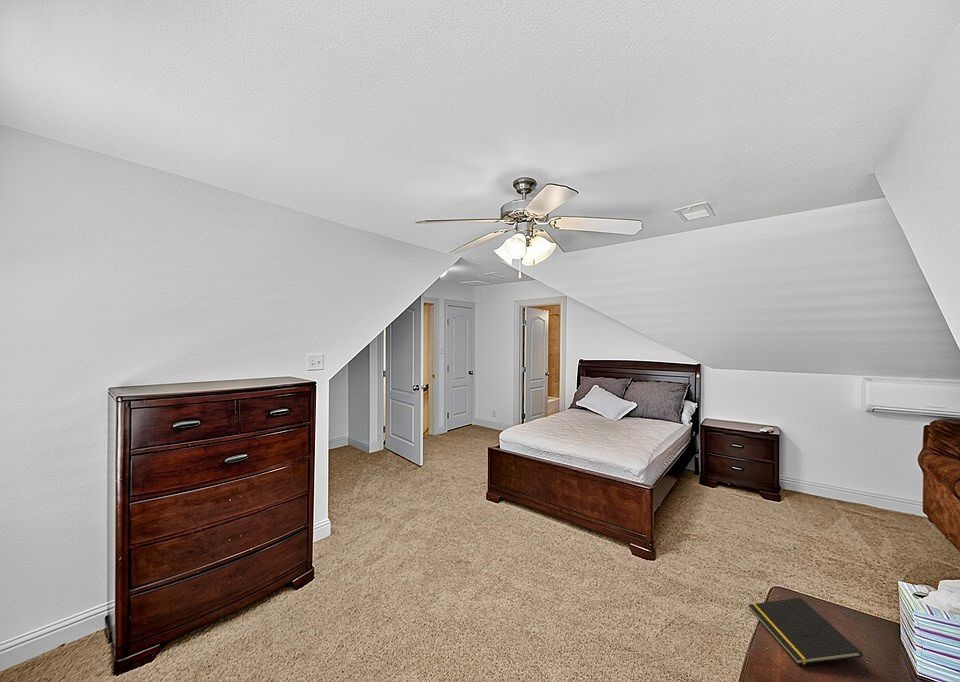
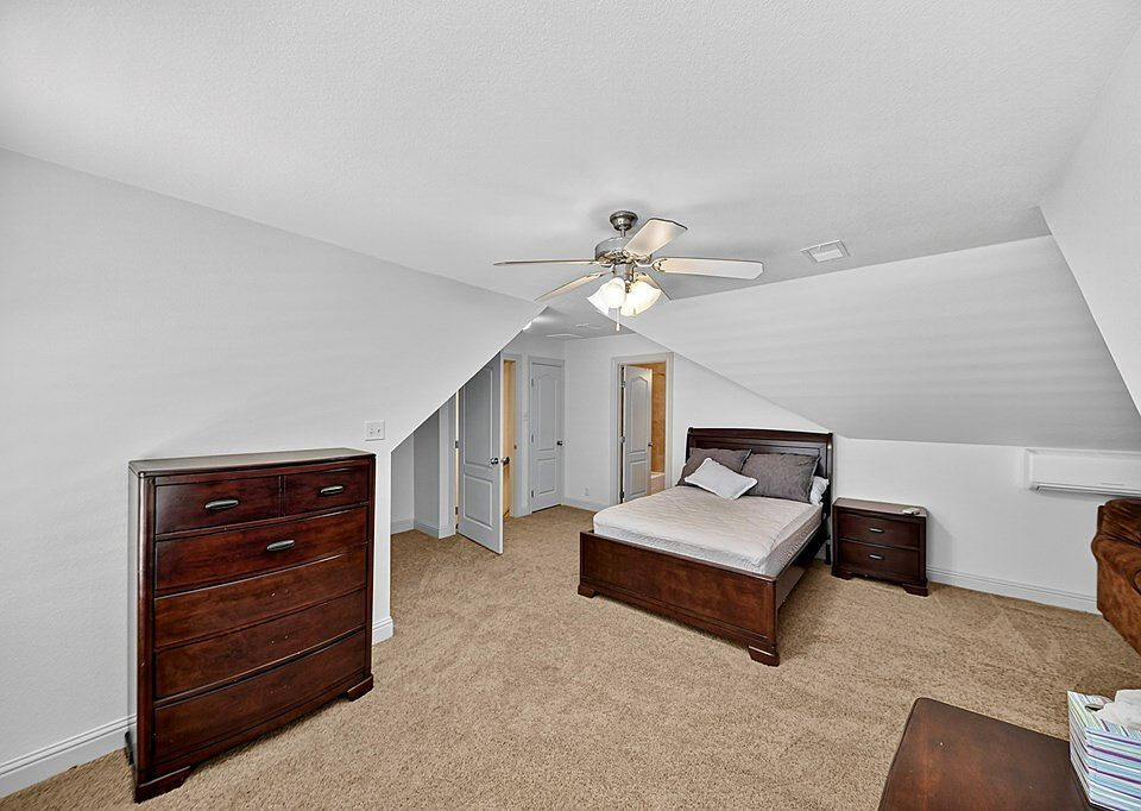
- notepad [748,597,863,666]
